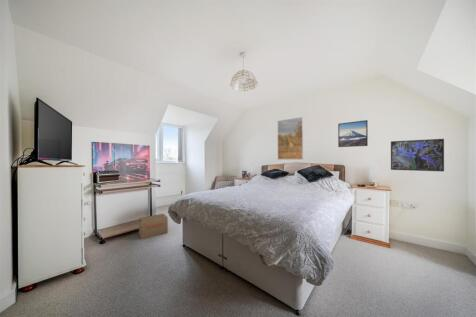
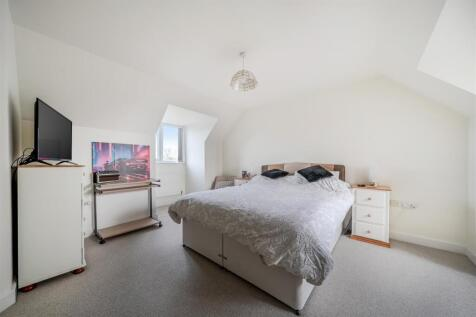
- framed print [337,119,369,148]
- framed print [390,138,445,172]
- cardboard box [138,213,169,240]
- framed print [277,116,304,160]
